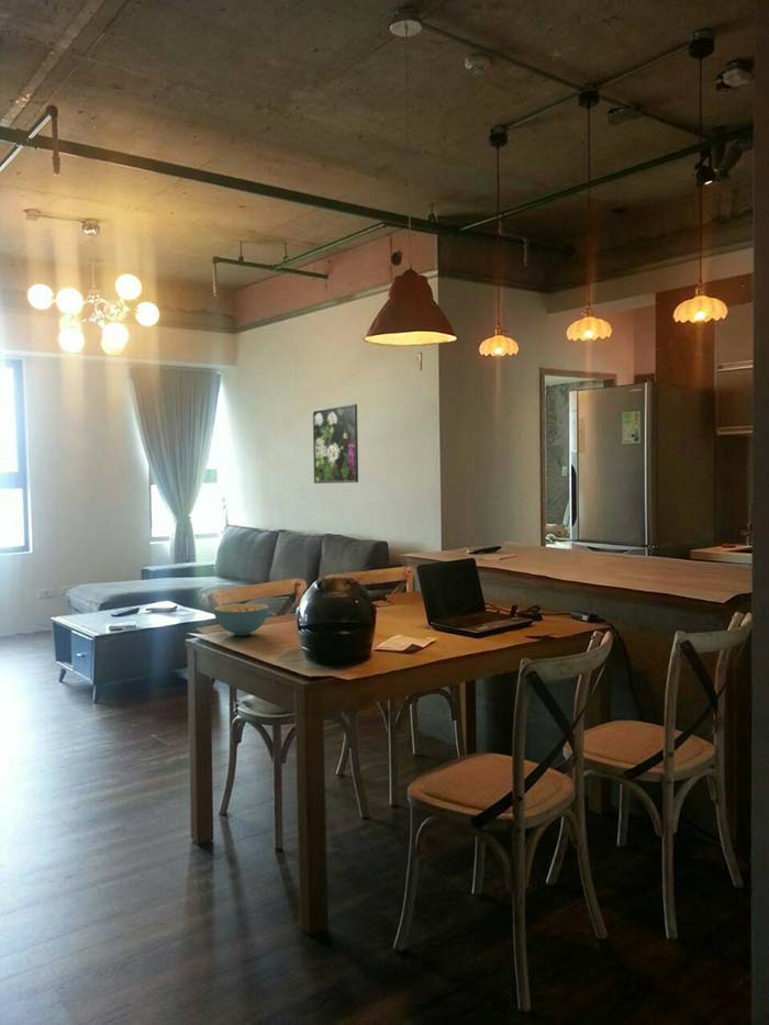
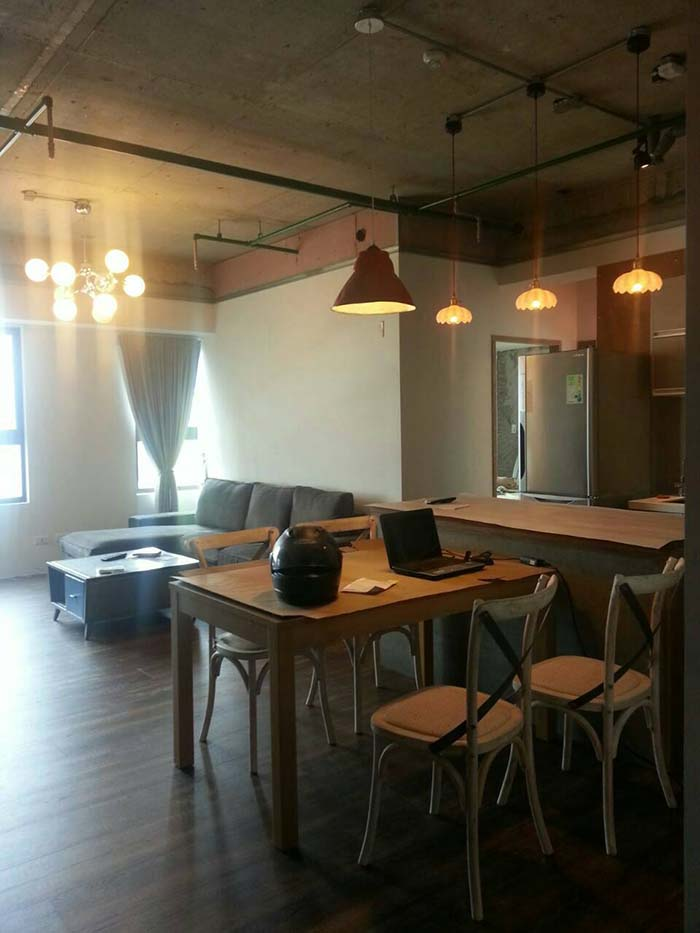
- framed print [312,403,359,484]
- cereal bowl [213,602,270,636]
